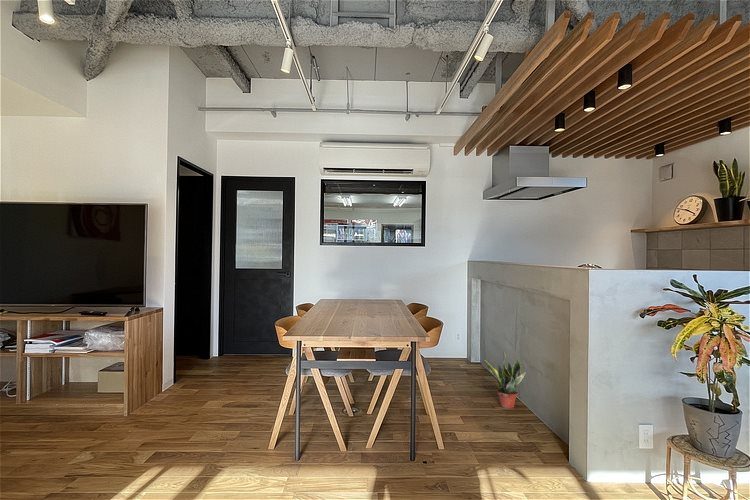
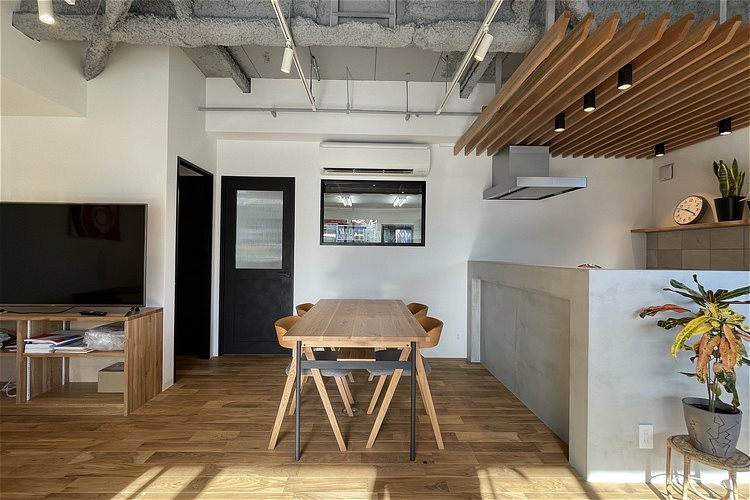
- potted plant [483,350,527,409]
